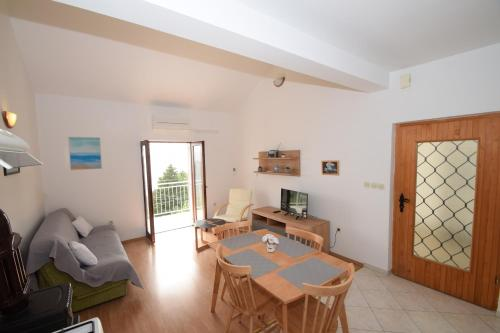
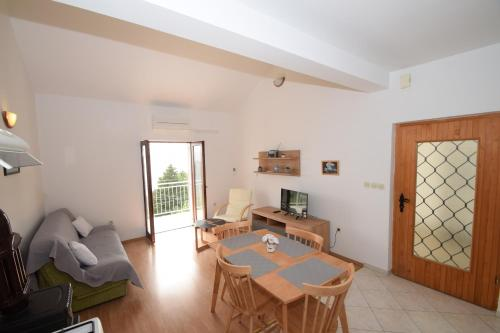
- wall art [67,136,103,171]
